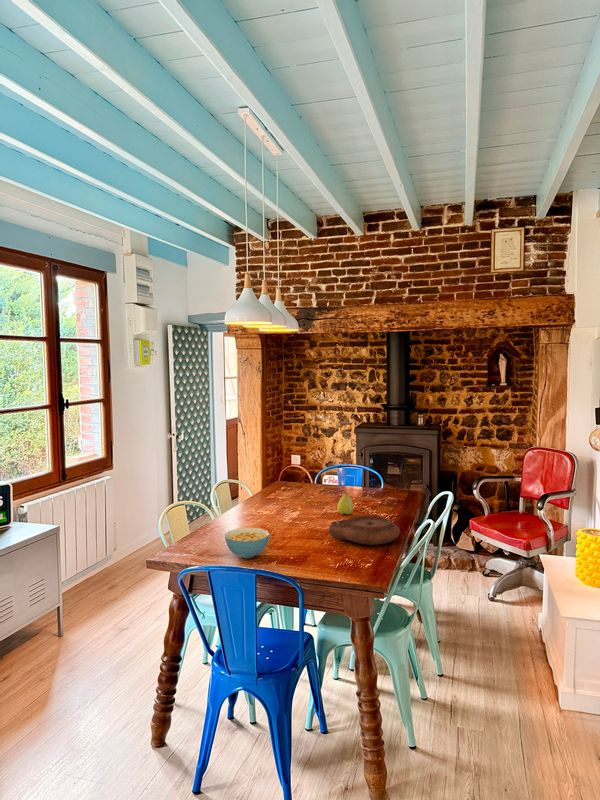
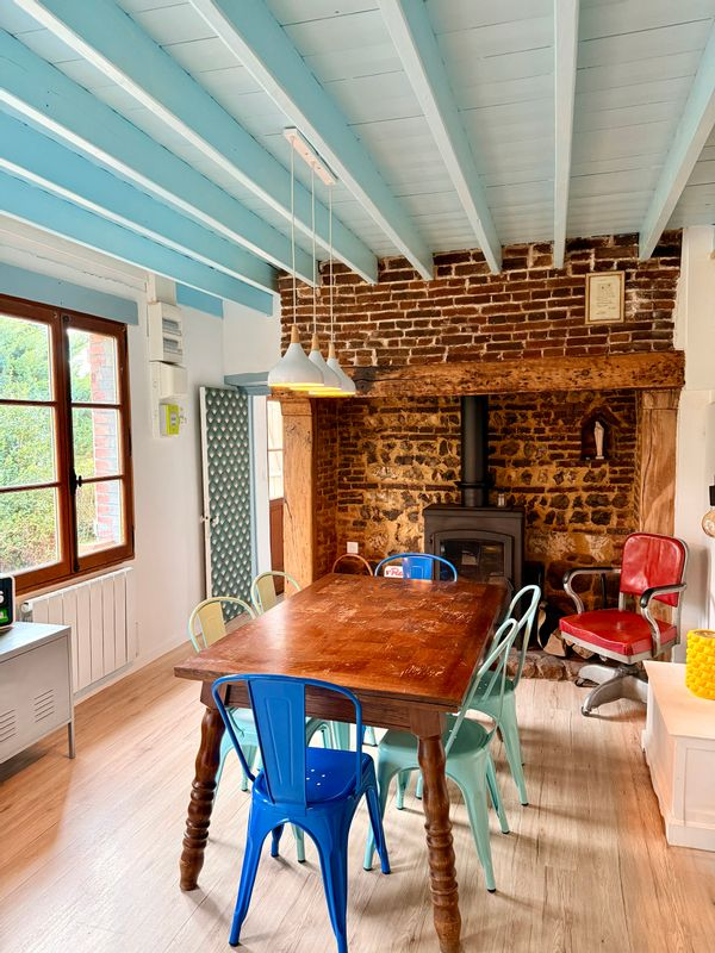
- fruit [336,492,355,516]
- cereal bowl [223,527,271,559]
- plate [328,514,401,546]
